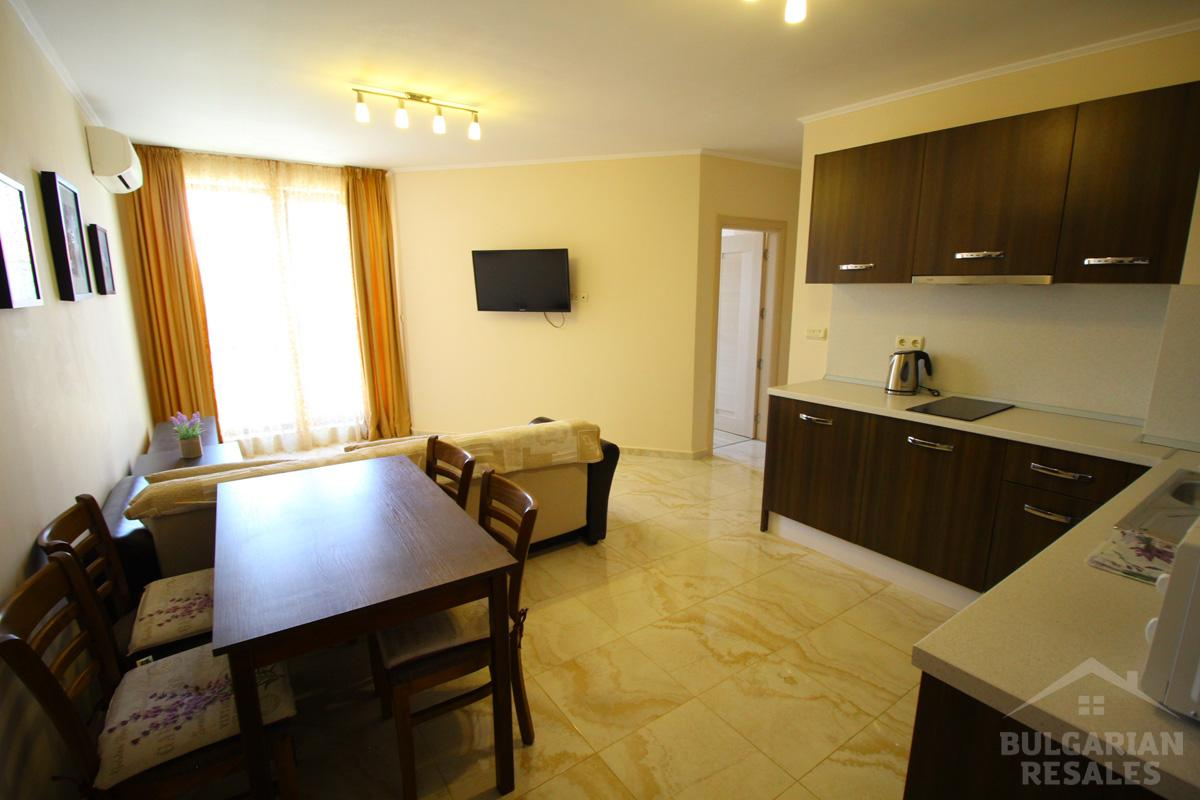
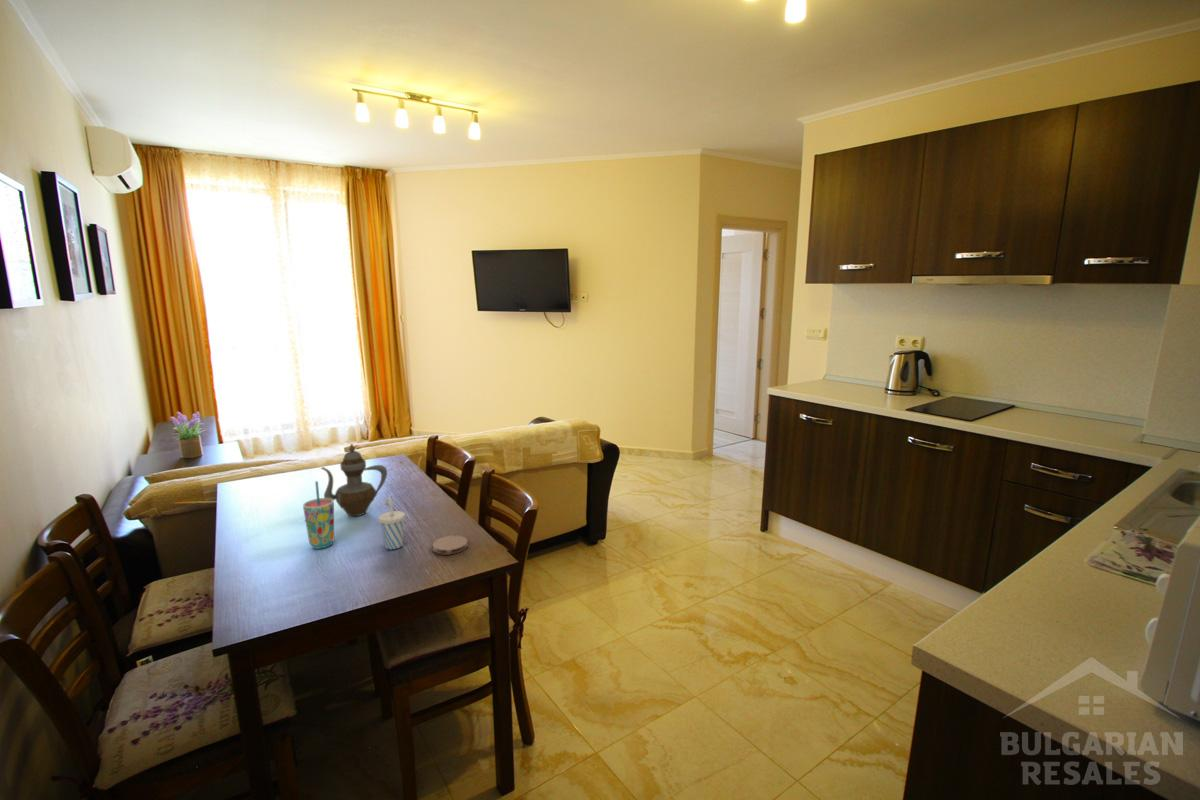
+ cup [302,480,335,550]
+ coaster [432,535,469,555]
+ teapot [320,442,388,517]
+ cup [378,497,406,550]
